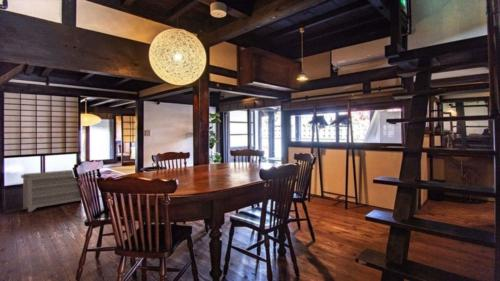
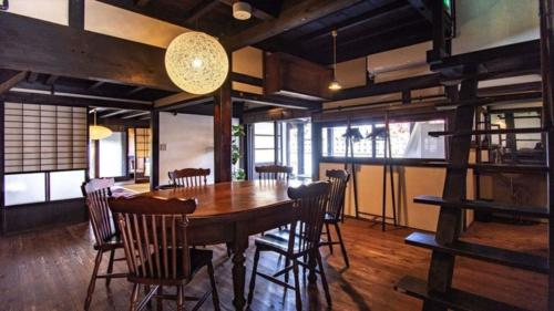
- bench [20,169,82,213]
